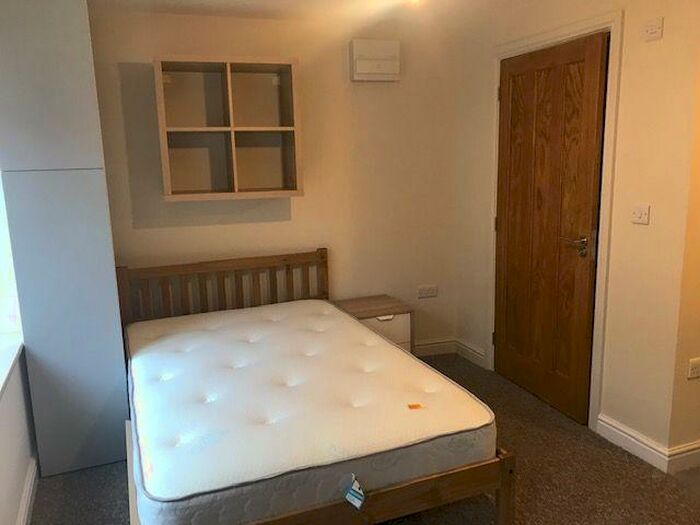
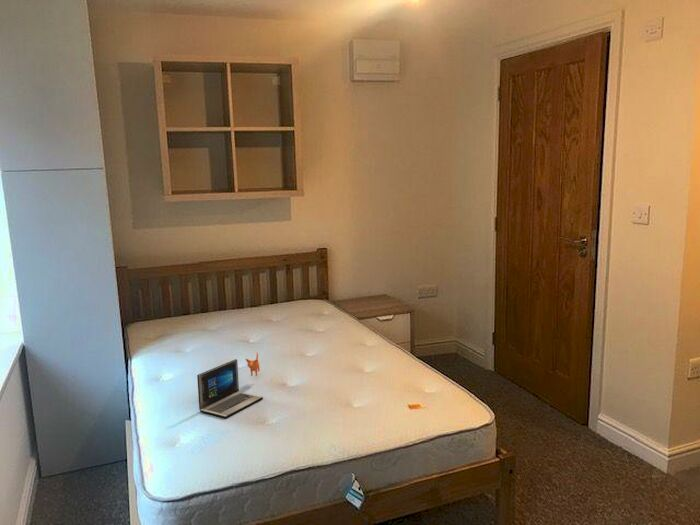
+ laptop [196,352,264,419]
